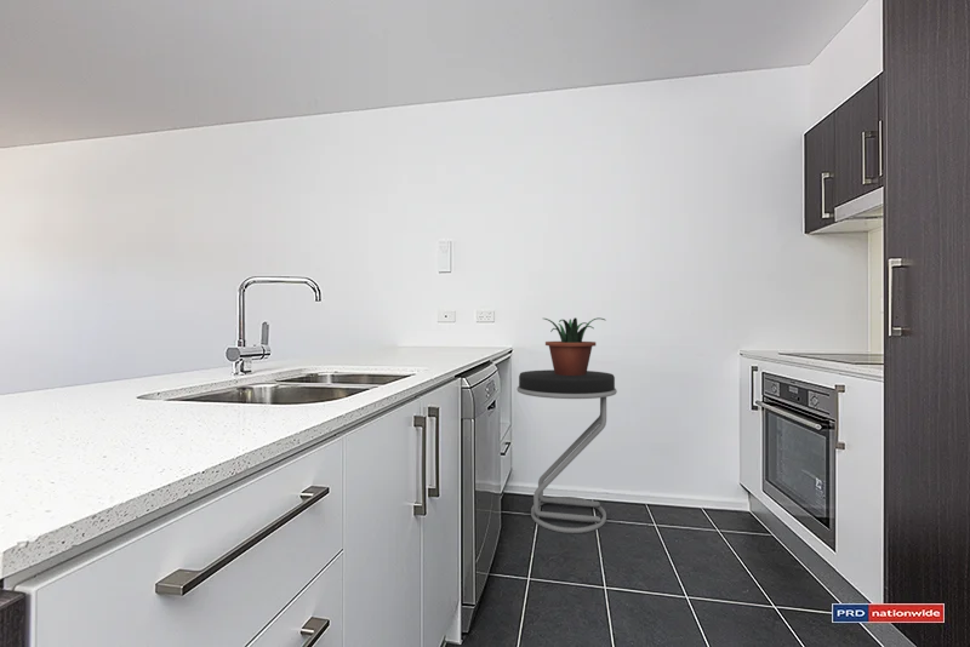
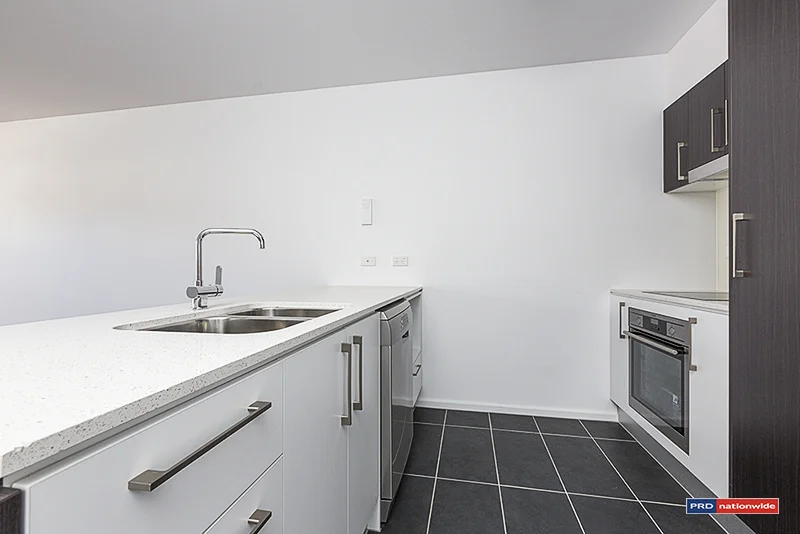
- stool [515,368,618,534]
- potted plant [543,316,607,376]
